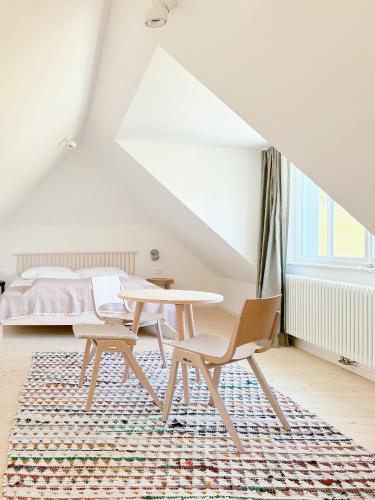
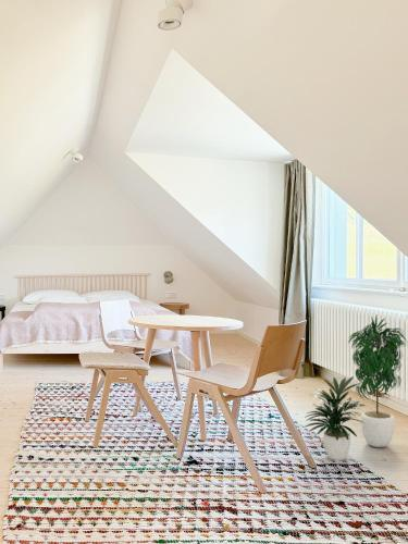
+ potted plant [304,316,408,461]
